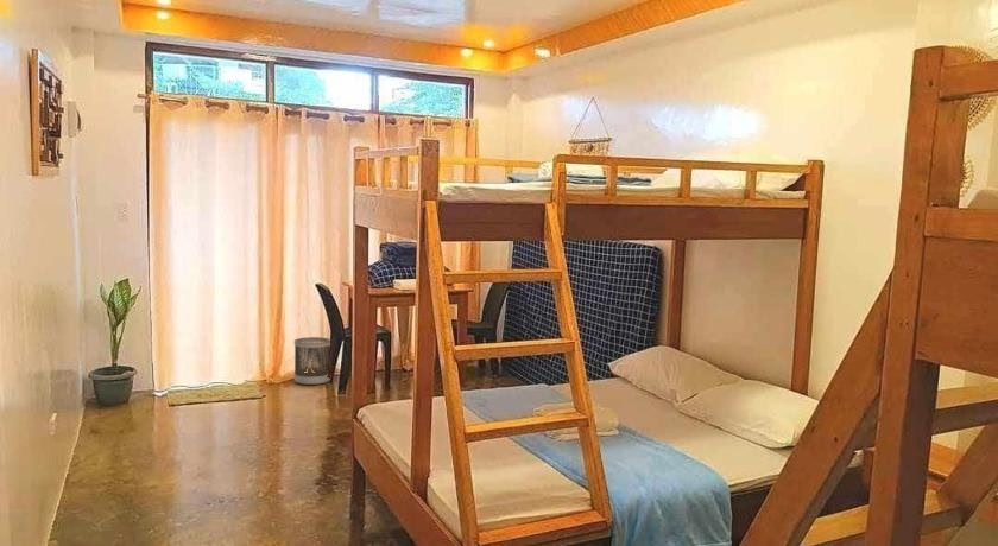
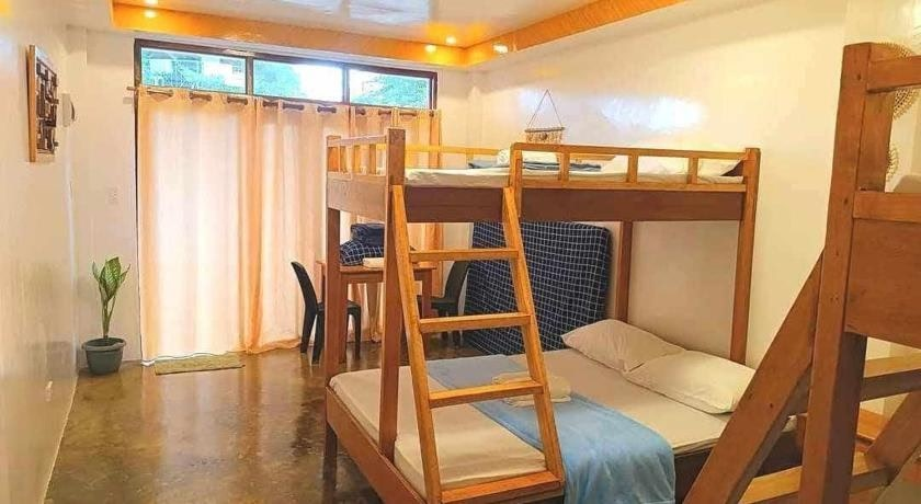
- wastebasket [293,336,331,386]
